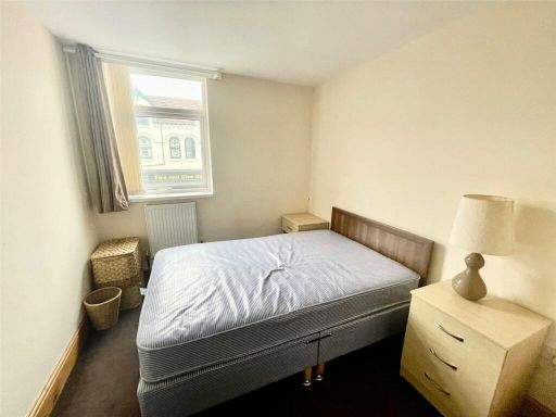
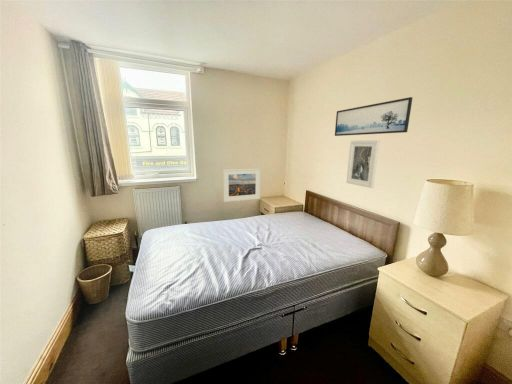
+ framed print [334,96,414,137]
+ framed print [345,139,380,189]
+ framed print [222,167,262,203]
